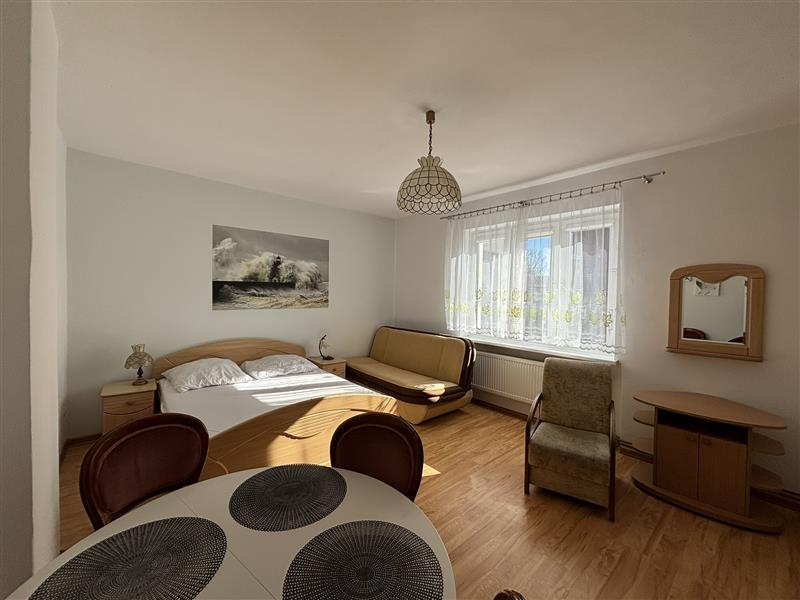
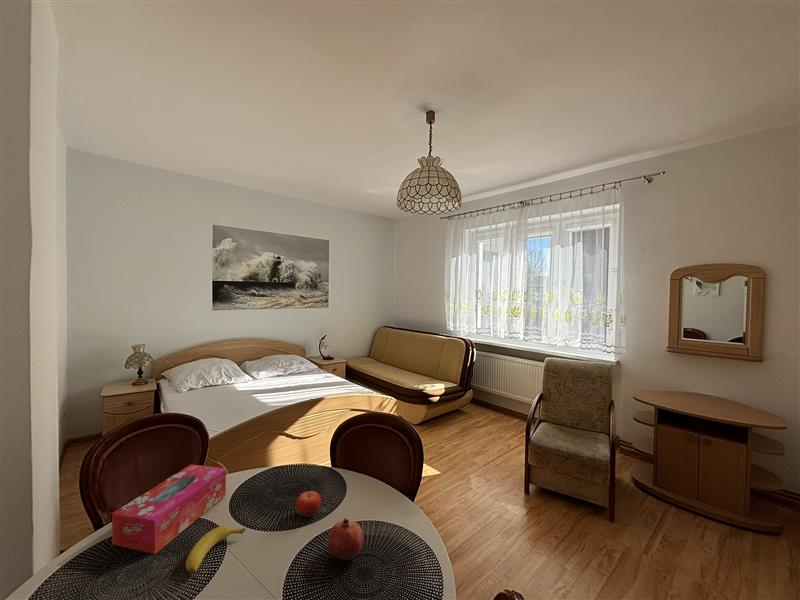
+ fruit [328,518,364,561]
+ fruit [295,490,322,518]
+ tissue box [111,463,227,555]
+ banana [185,525,246,575]
